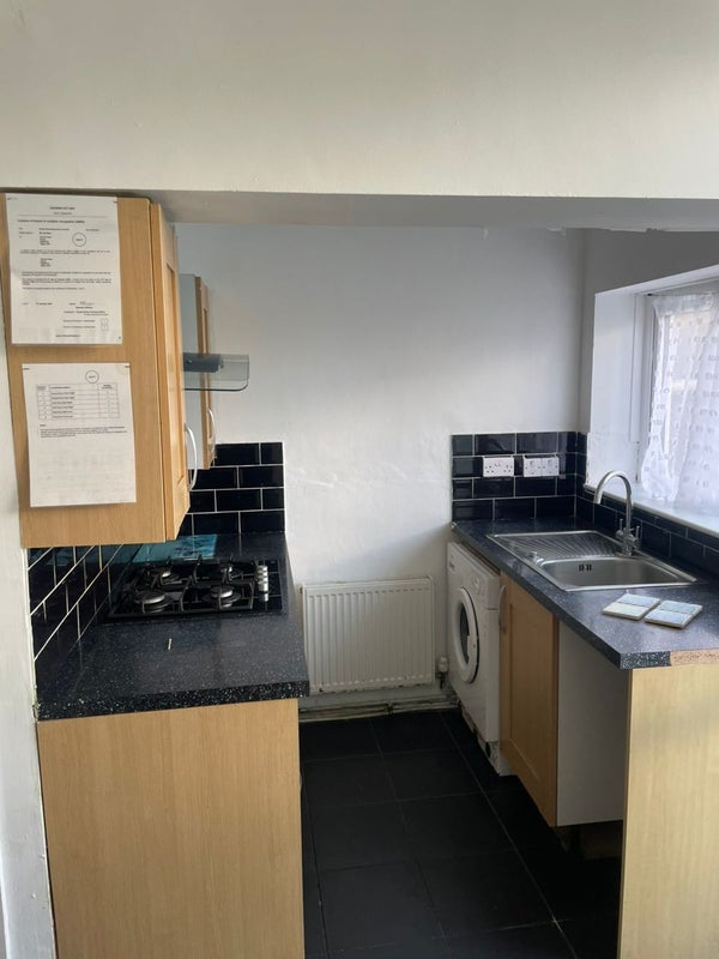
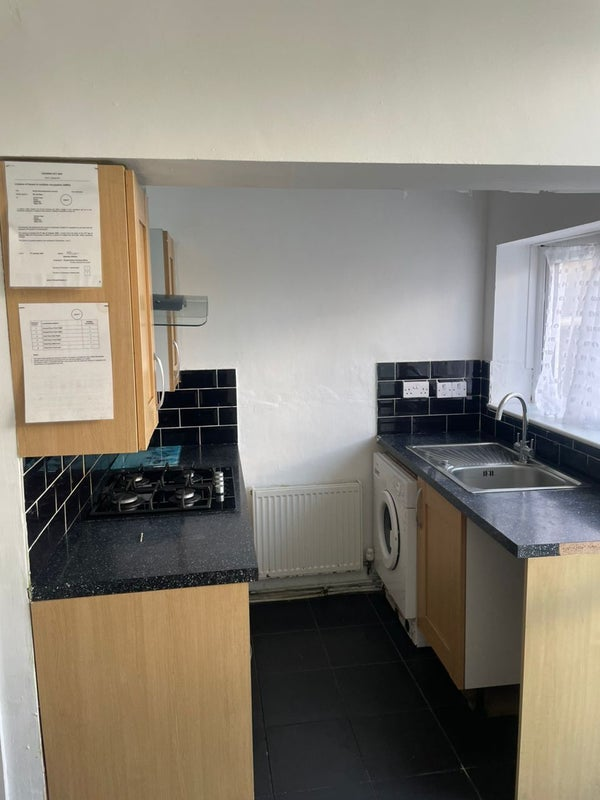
- drink coaster [602,592,703,629]
